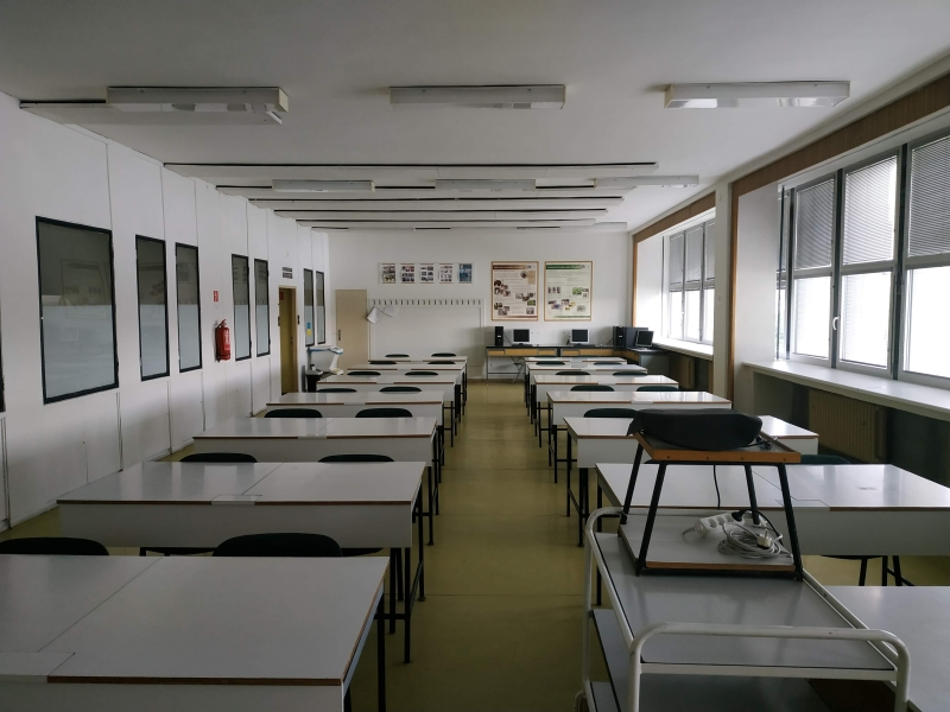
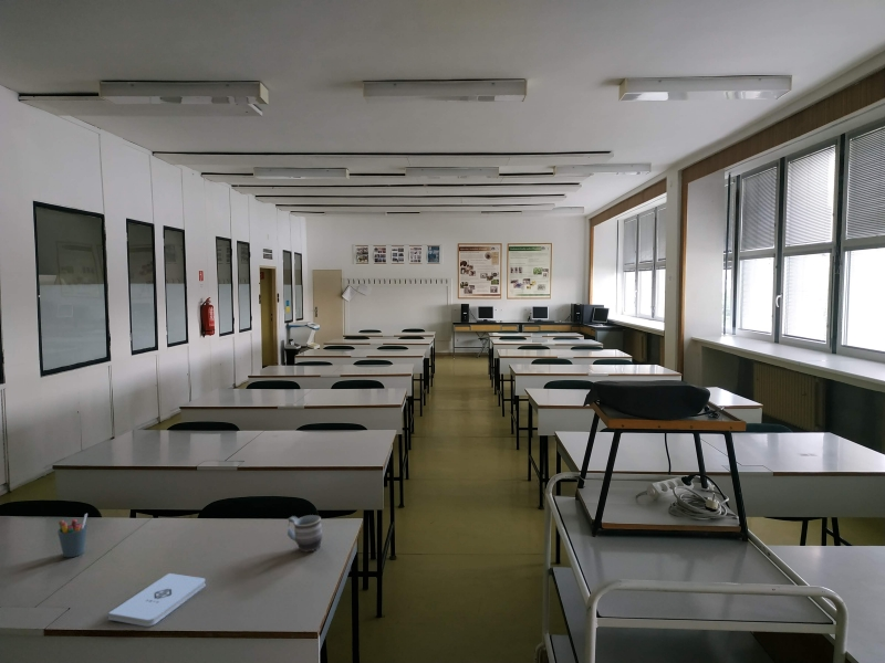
+ mug [287,514,323,554]
+ pen holder [56,513,88,558]
+ notepad [107,572,207,628]
